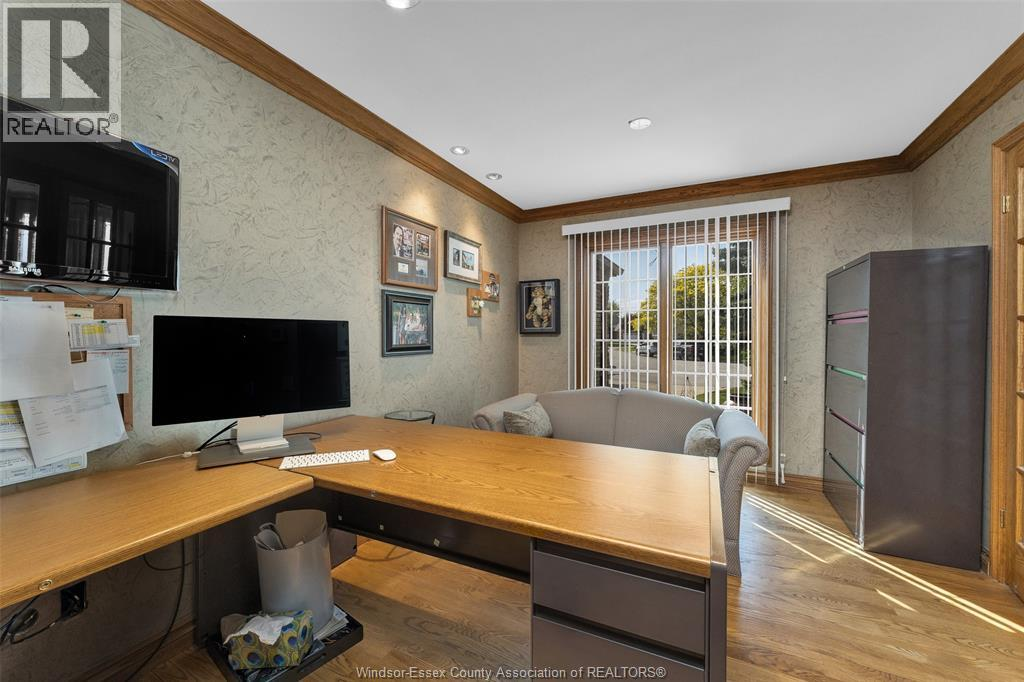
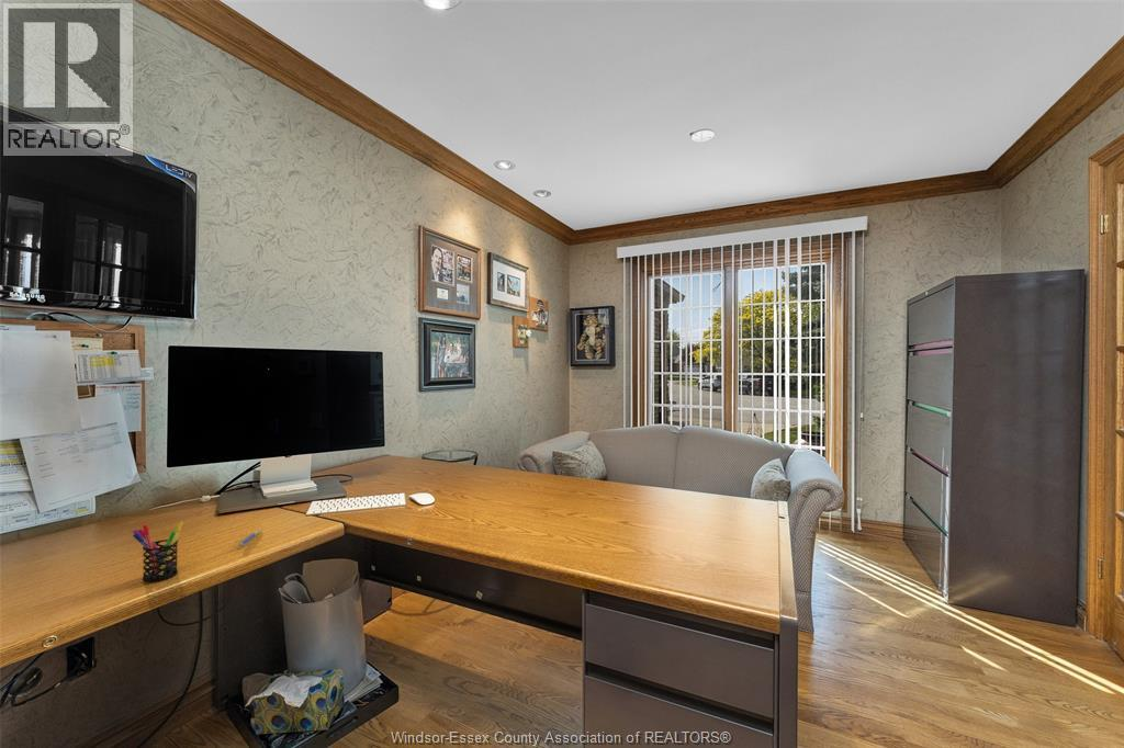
+ pen [237,528,262,547]
+ pen holder [132,521,184,582]
